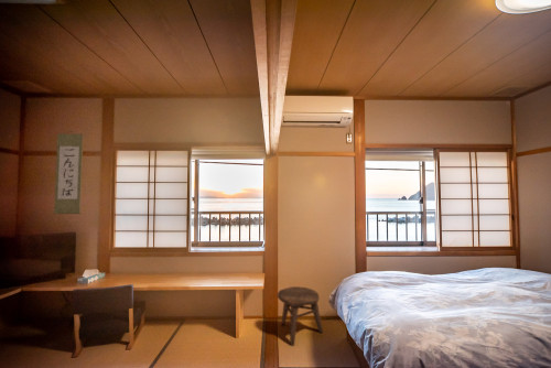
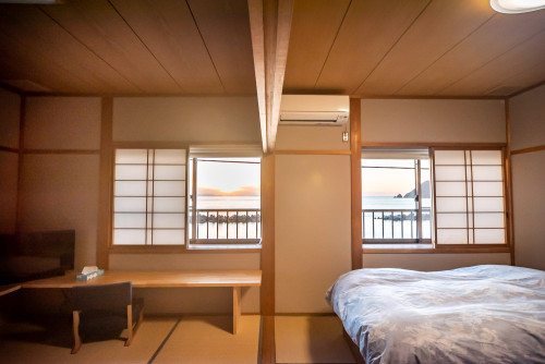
- wall scroll [53,130,84,215]
- stool [277,285,324,347]
